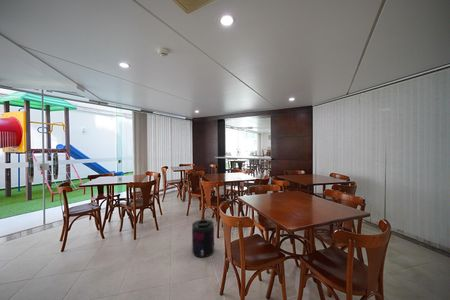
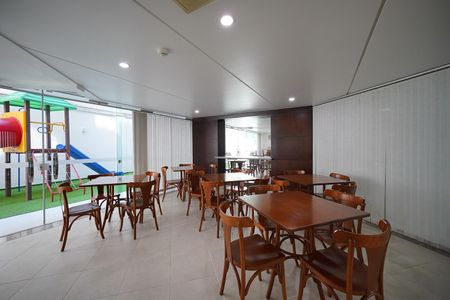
- supplement container [191,219,215,258]
